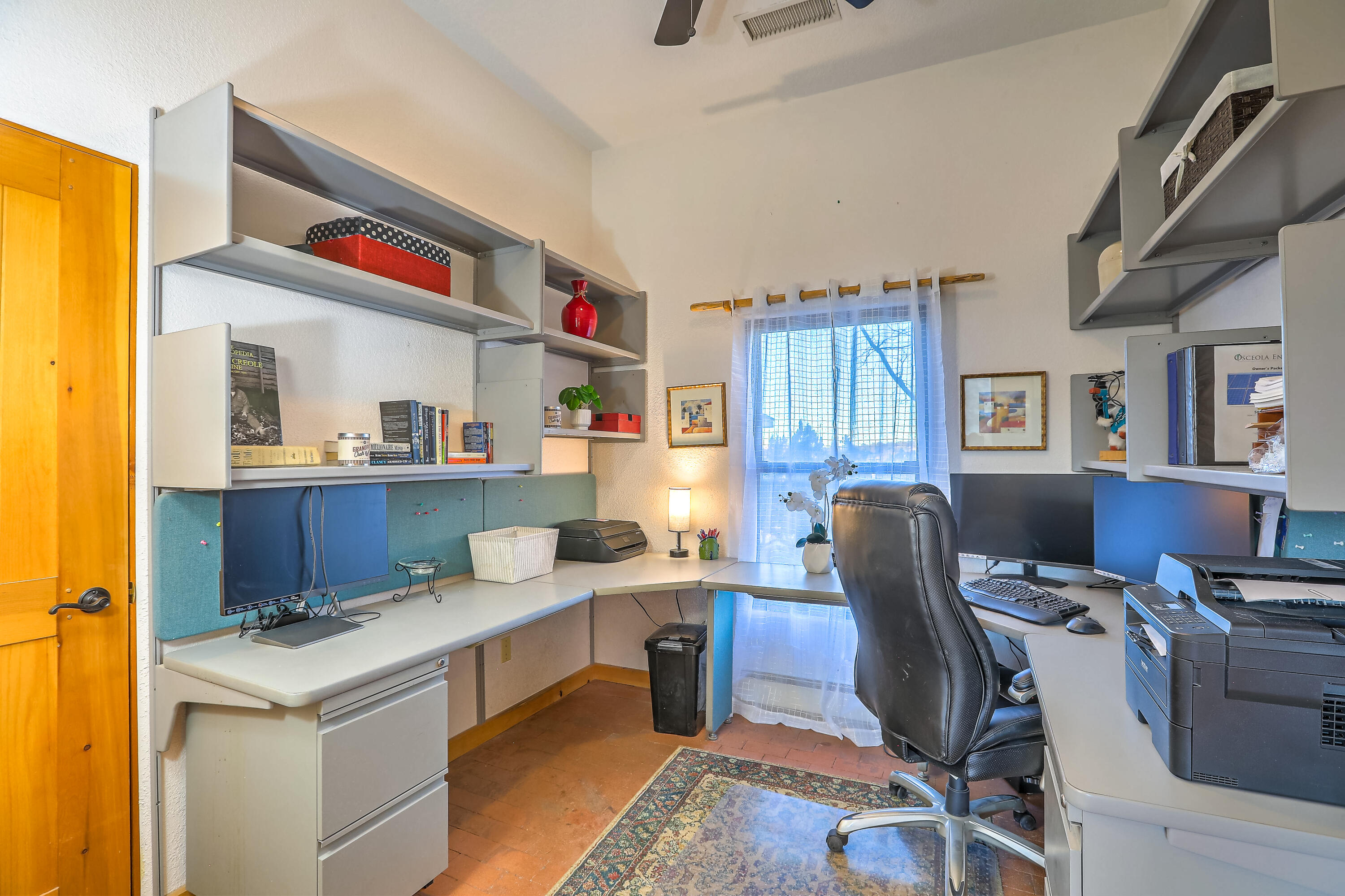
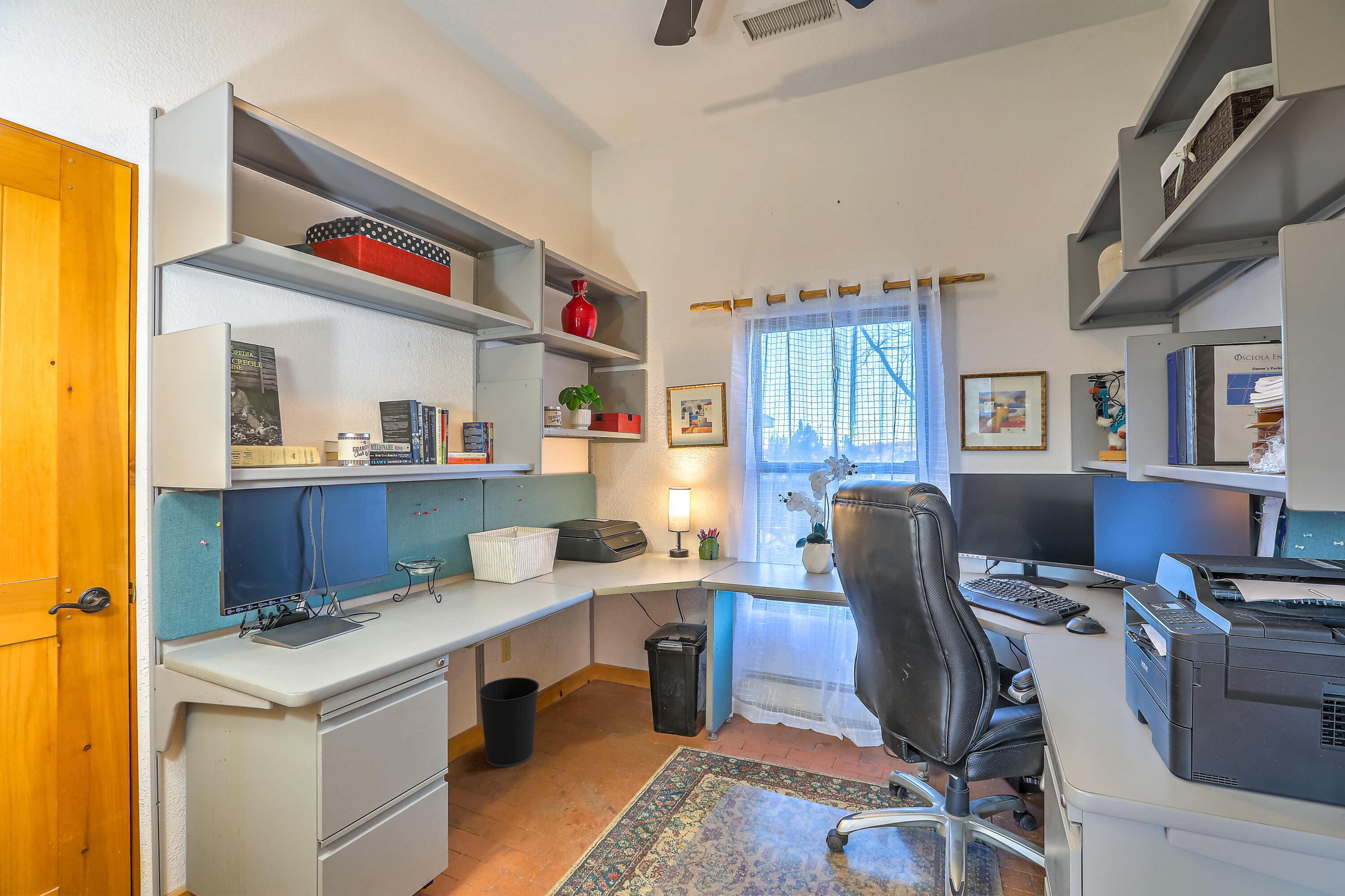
+ wastebasket [478,677,540,768]
